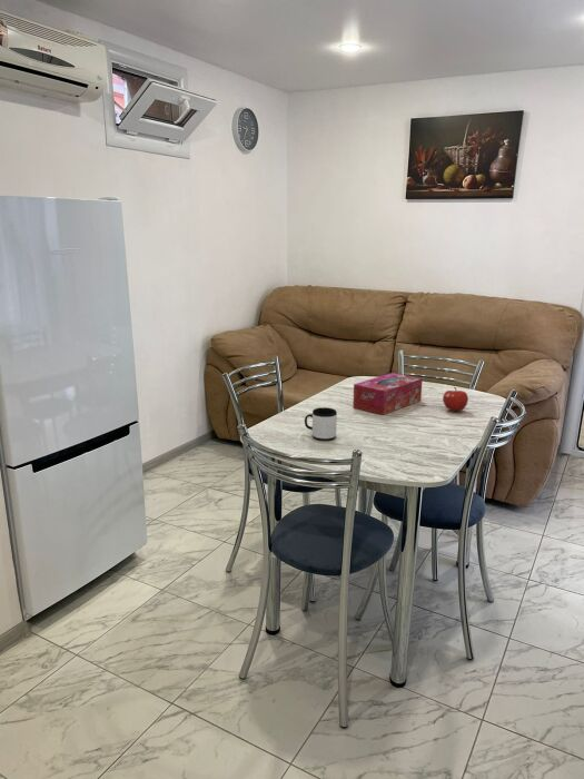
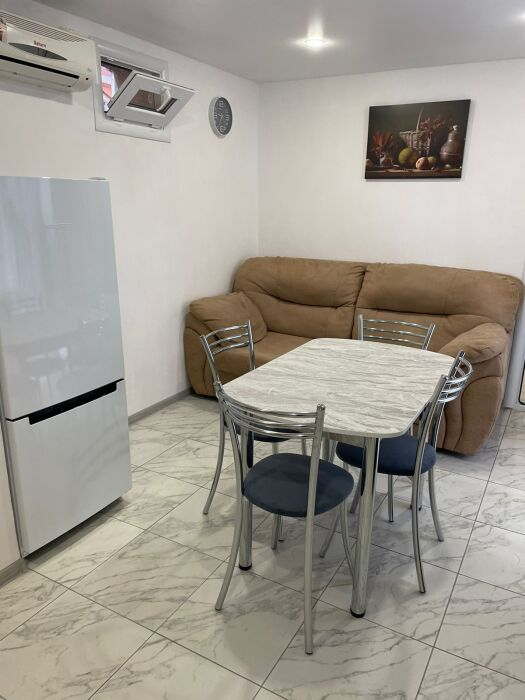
- mug [304,406,338,442]
- fruit [442,386,469,412]
- tissue box [352,372,424,416]
